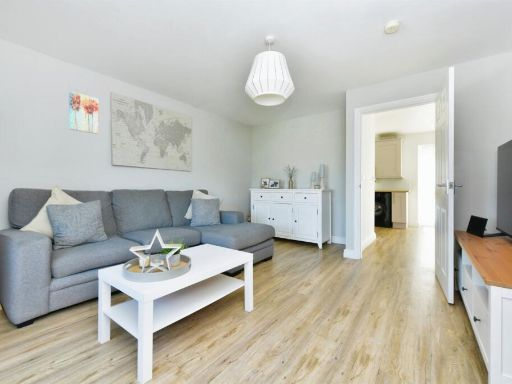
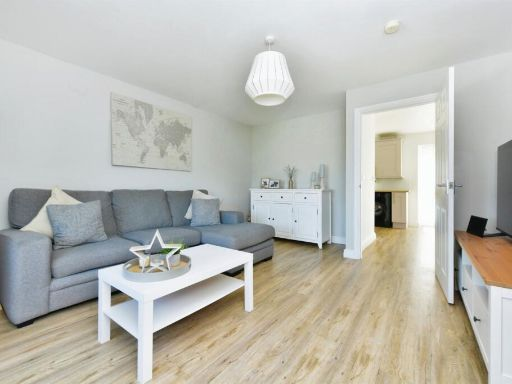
- wall art [68,90,99,135]
